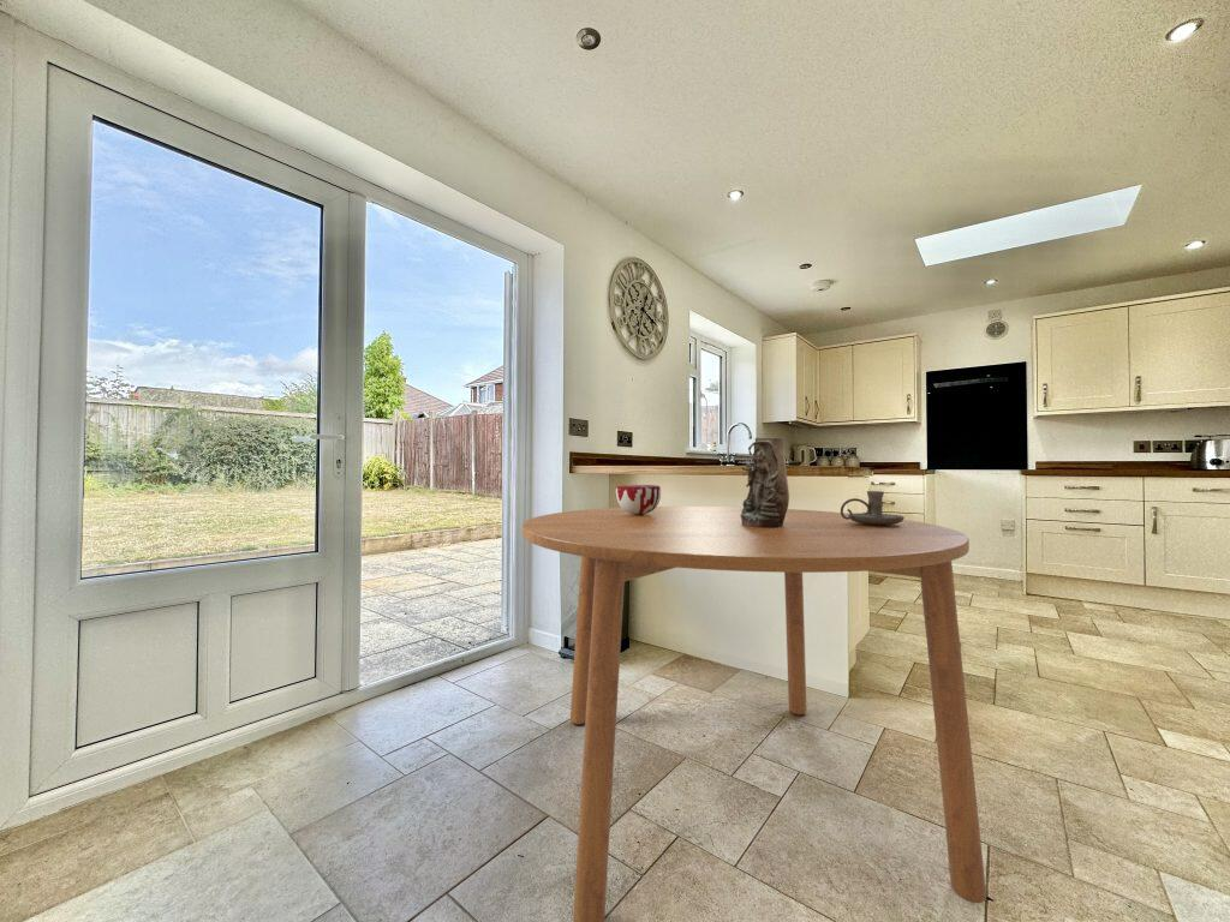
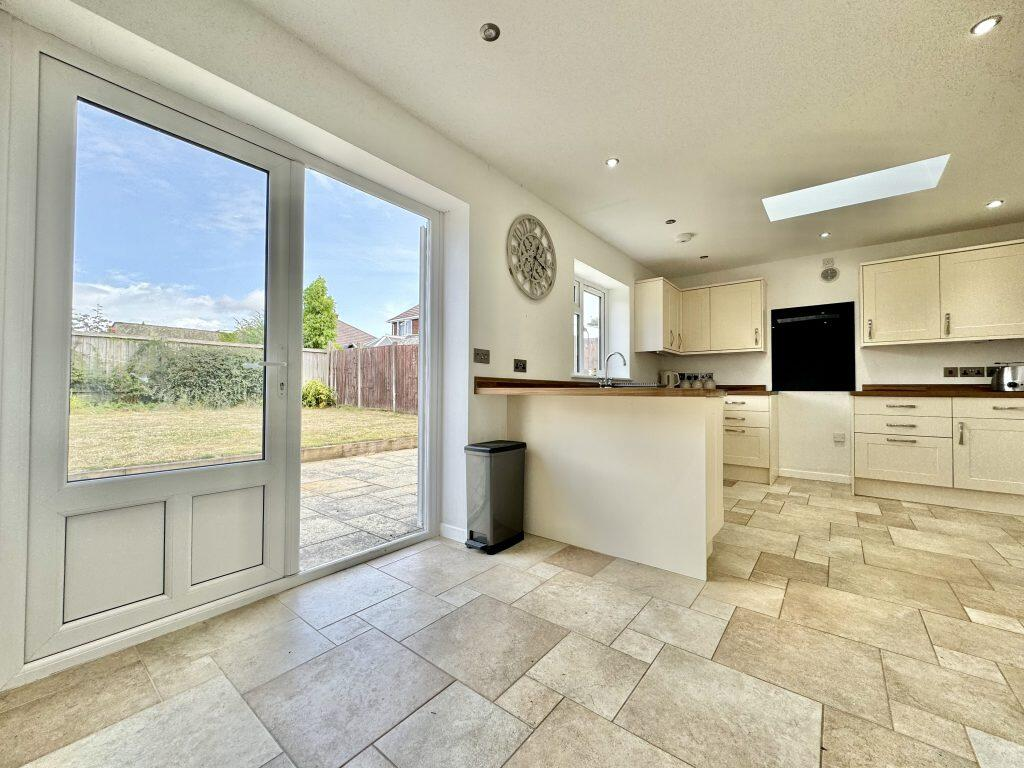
- candle holder [840,490,906,526]
- dining table [521,505,987,922]
- decorative bowl [615,484,662,515]
- vase [740,436,790,528]
